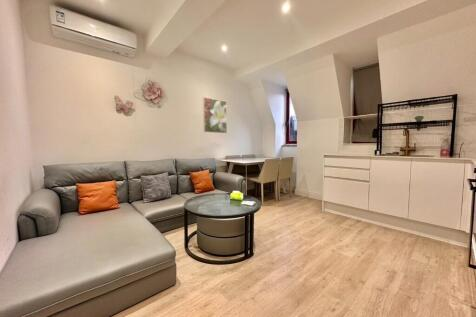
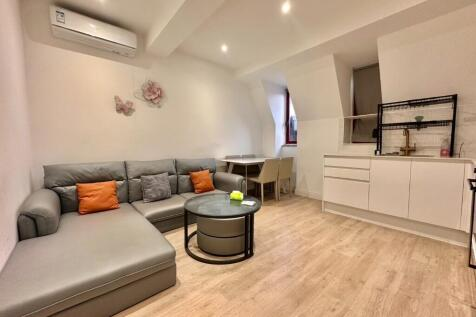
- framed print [202,96,228,134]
